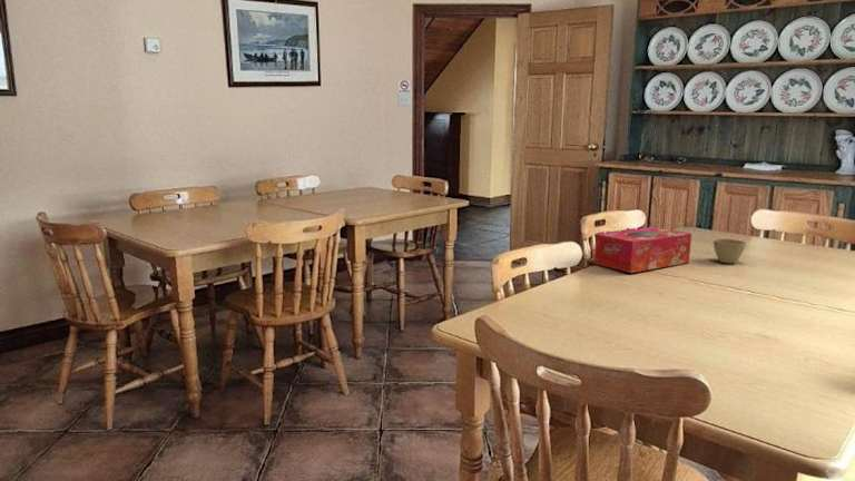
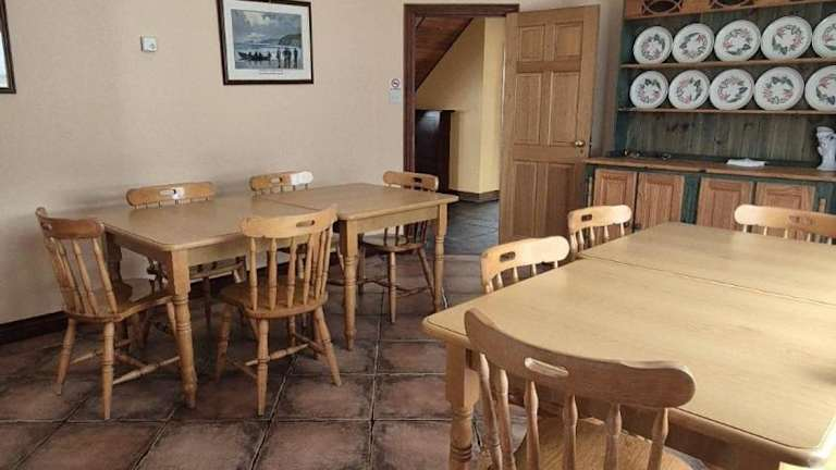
- tissue box [593,226,692,274]
- flower pot [712,237,747,264]
